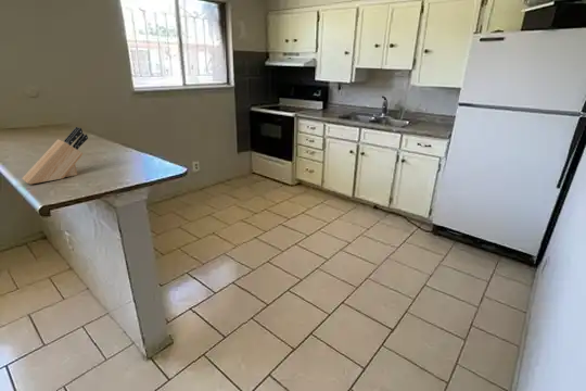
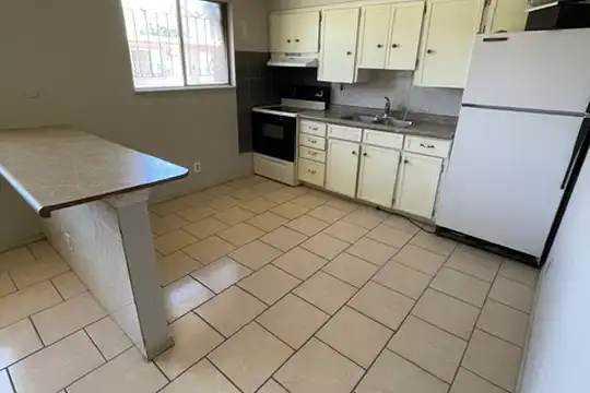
- knife block [21,126,89,186]
